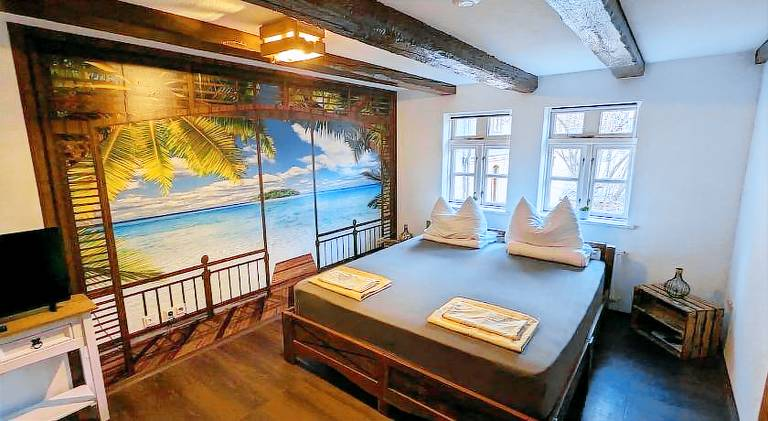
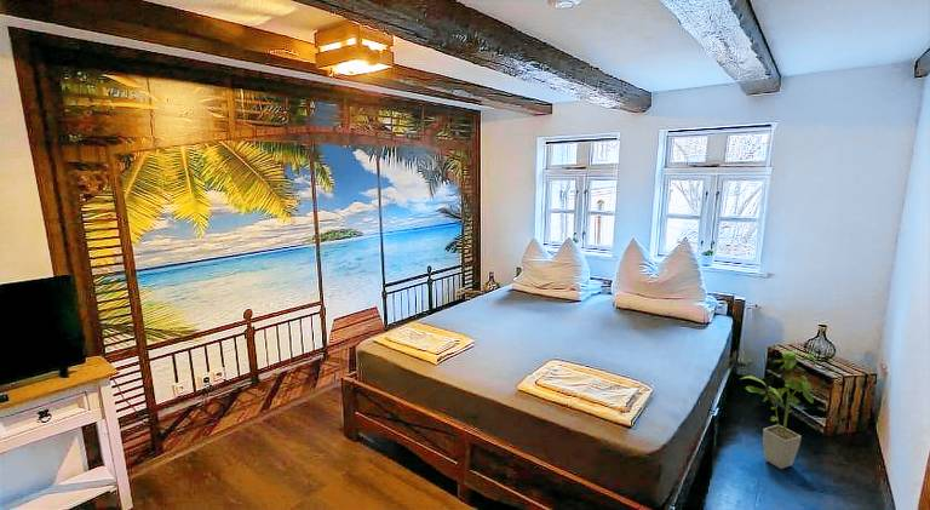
+ house plant [740,350,819,470]
